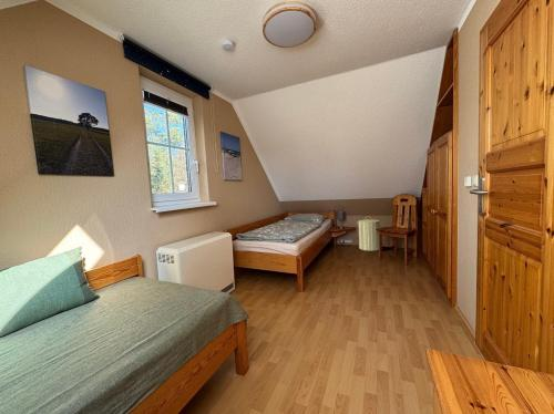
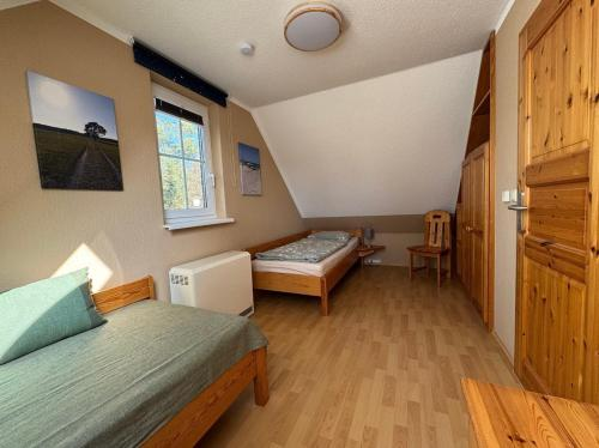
- laundry hamper [355,215,383,252]
